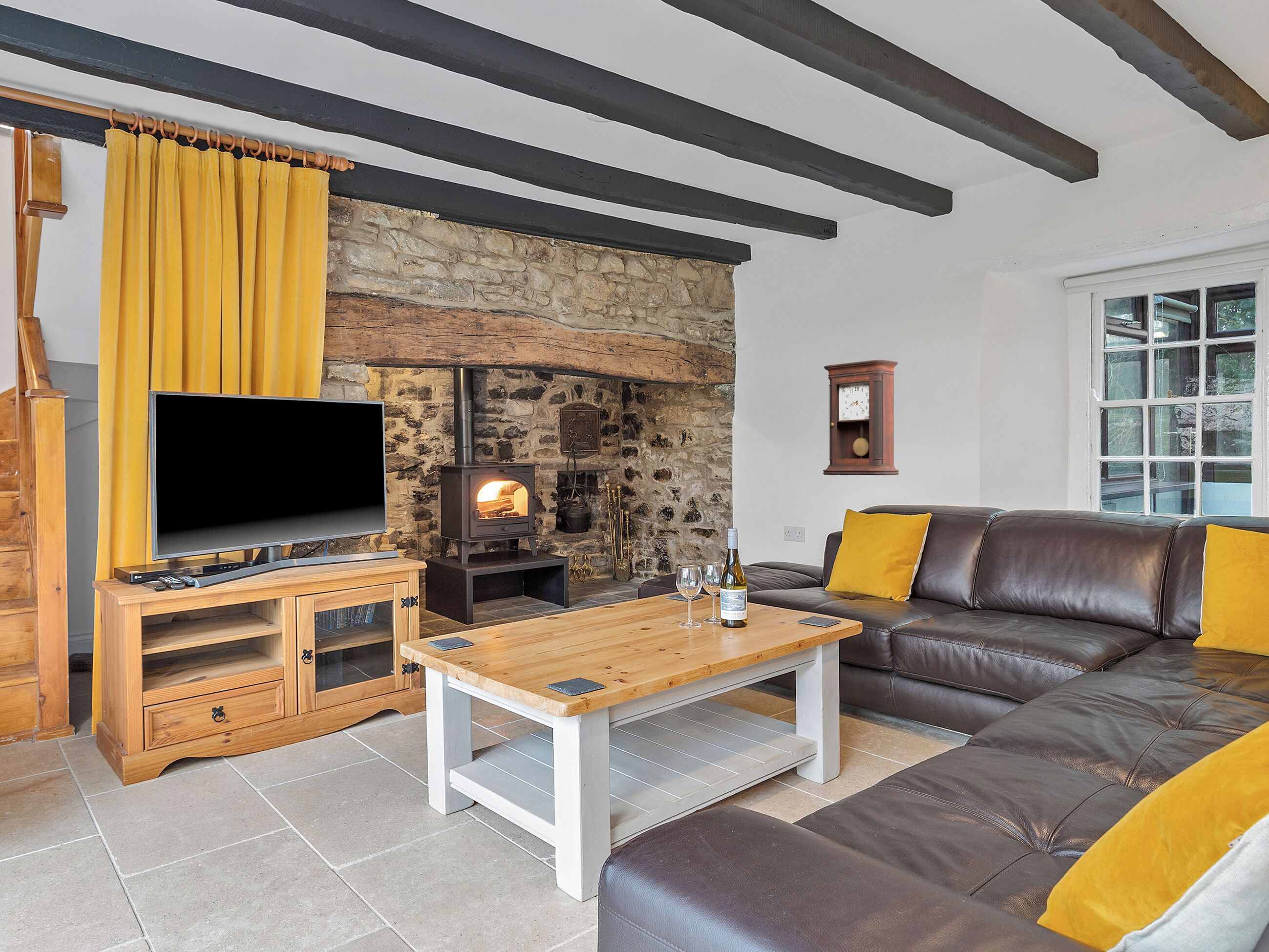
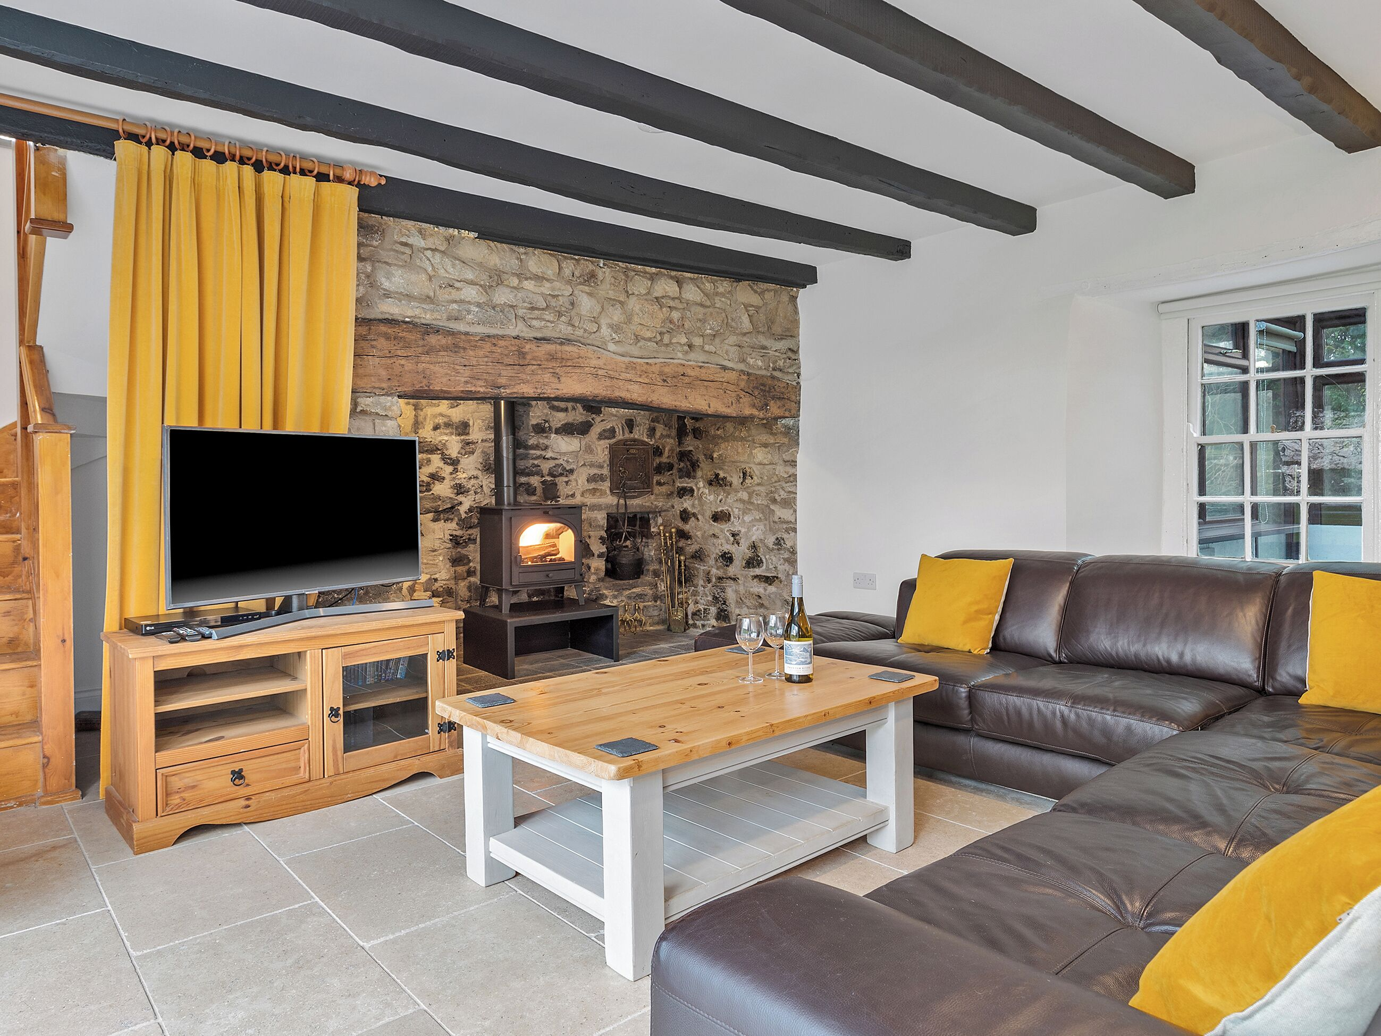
- pendulum clock [823,360,899,476]
